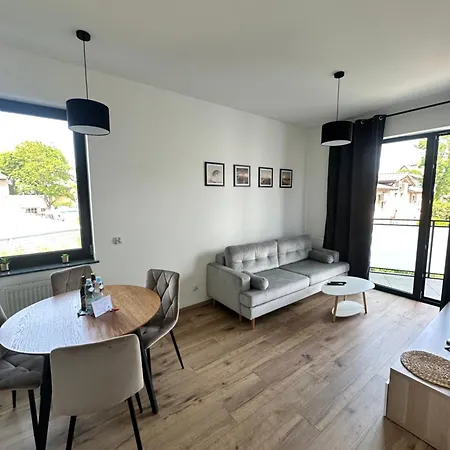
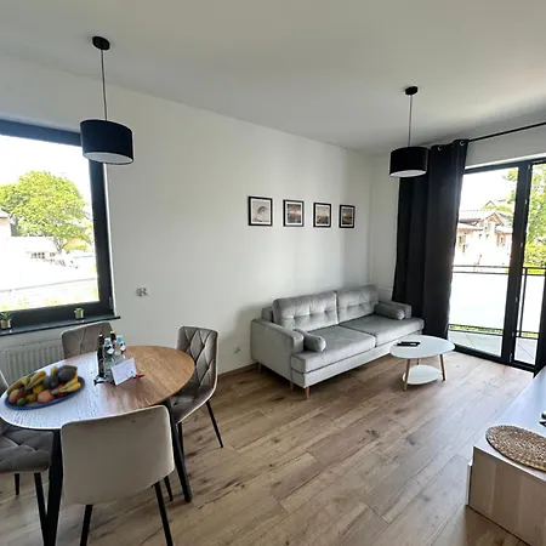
+ fruit bowl [2,363,86,410]
